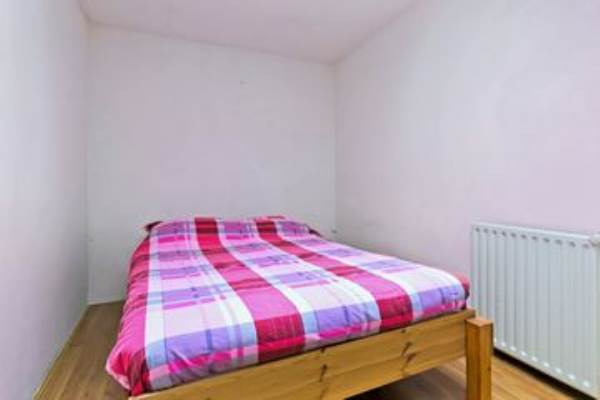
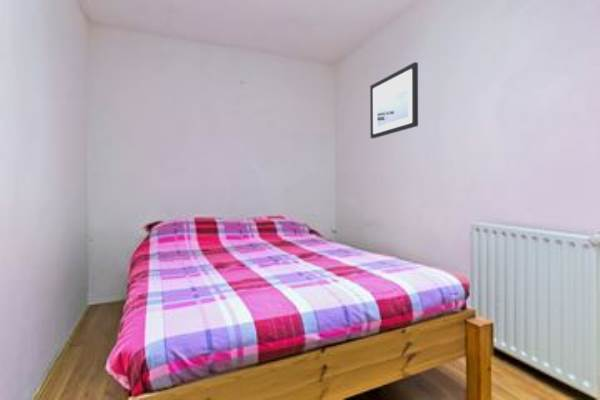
+ wall art [369,61,419,139]
